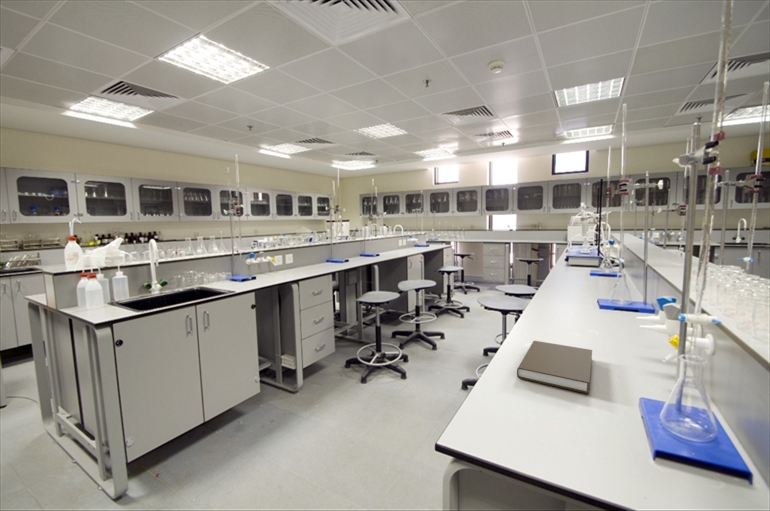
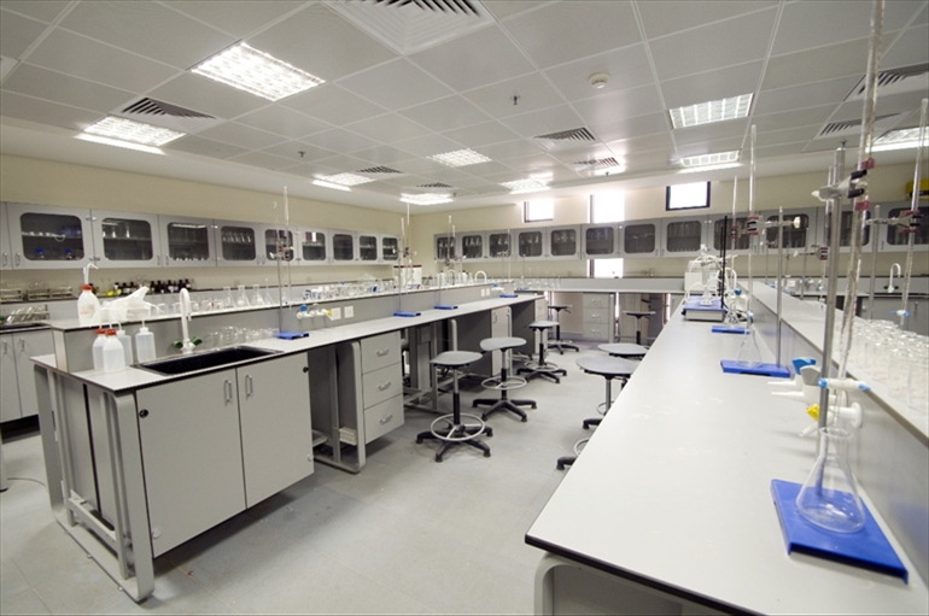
- book [516,340,593,395]
